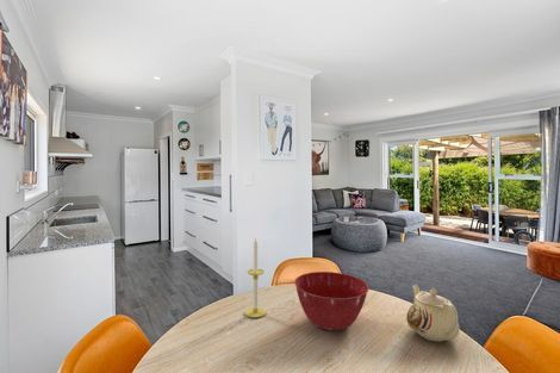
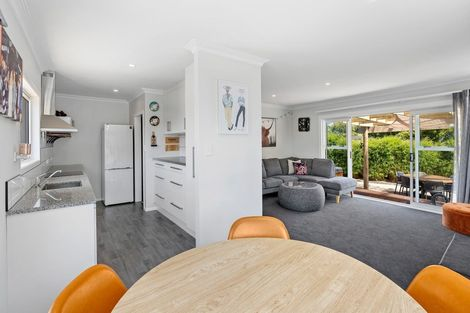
- mixing bowl [293,271,371,331]
- teapot [405,284,461,342]
- candle [244,236,267,319]
